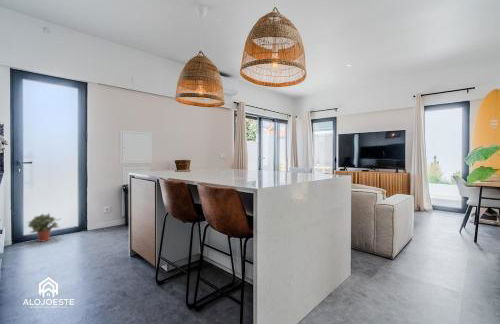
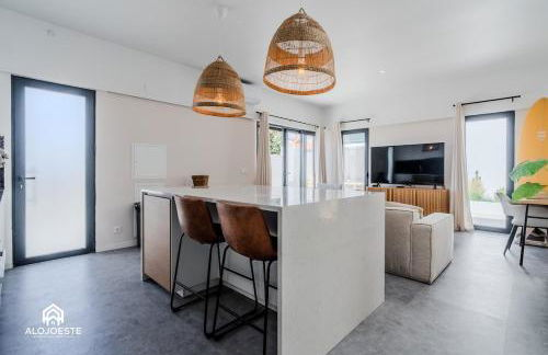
- potted plant [26,212,62,243]
